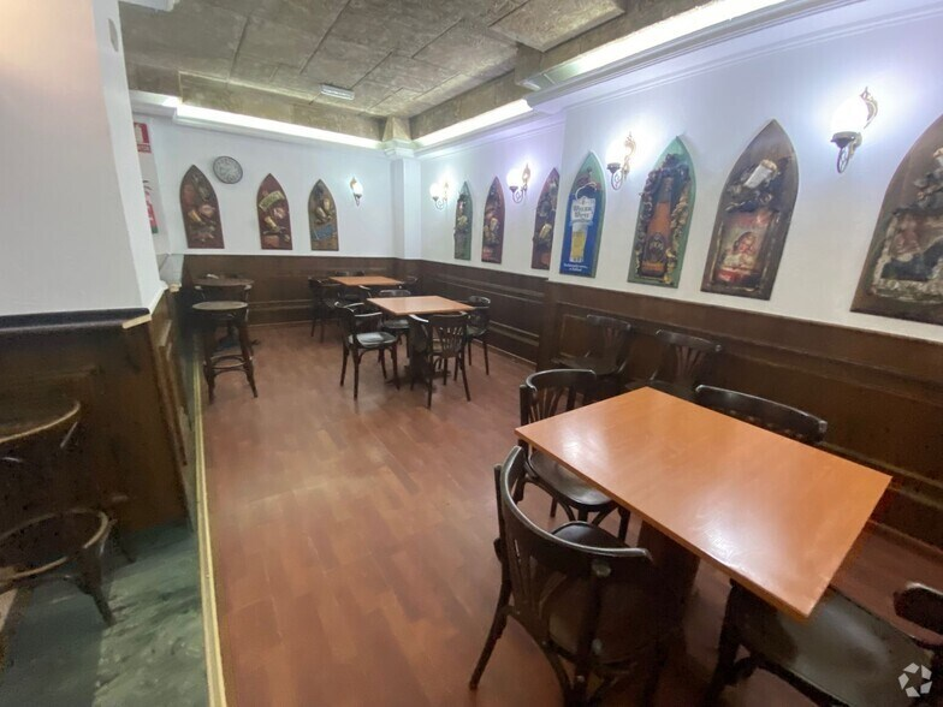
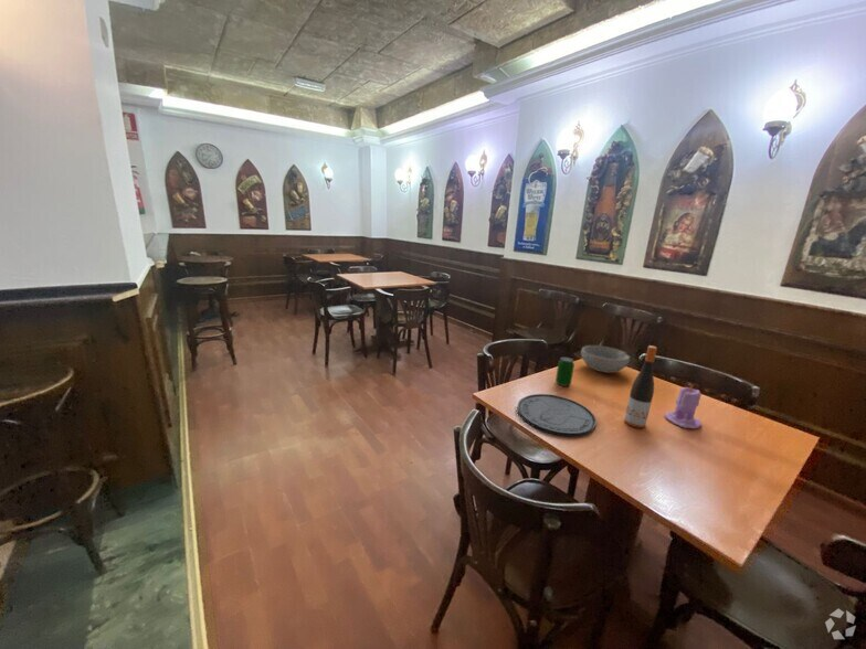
+ bowl [580,344,631,374]
+ beverage can [555,357,575,387]
+ candle [664,383,703,429]
+ wine bottle [623,344,658,429]
+ plate [516,393,598,437]
